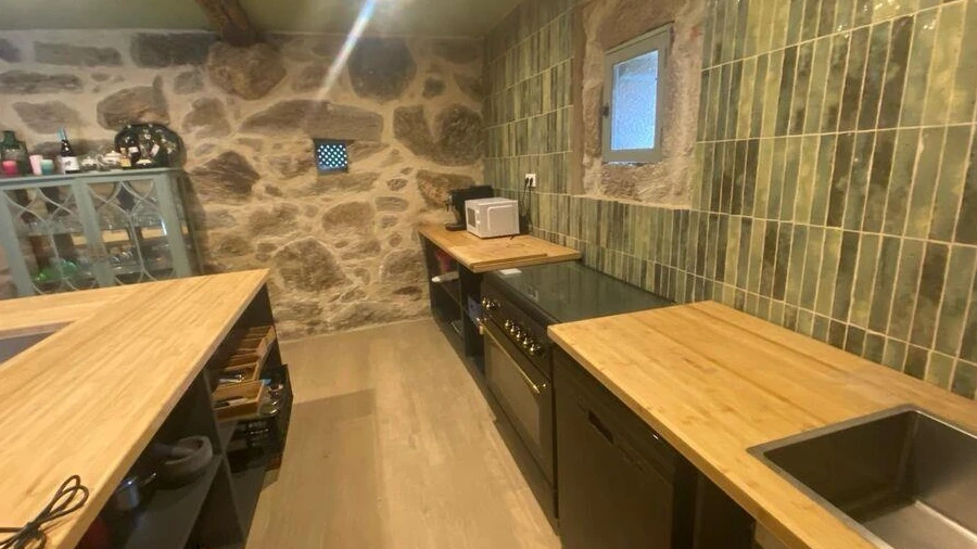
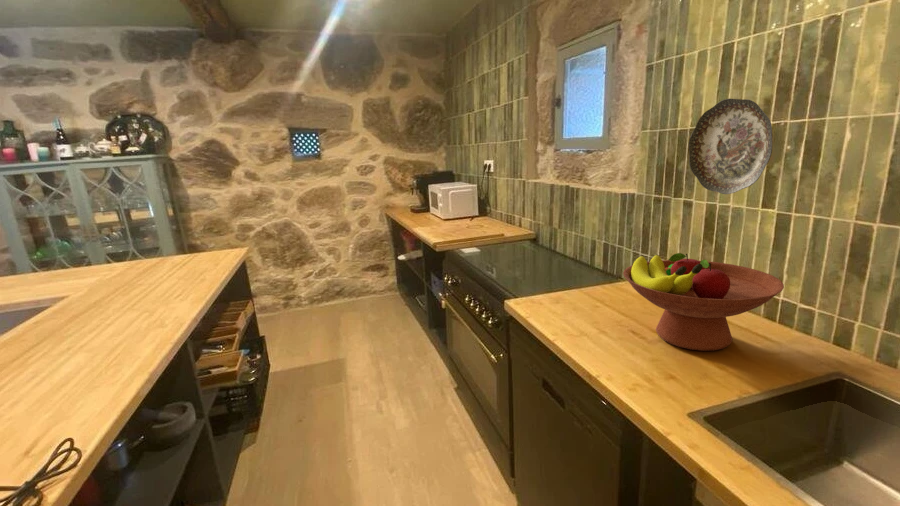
+ decorative plate [688,98,773,195]
+ fruit bowl [622,252,785,352]
